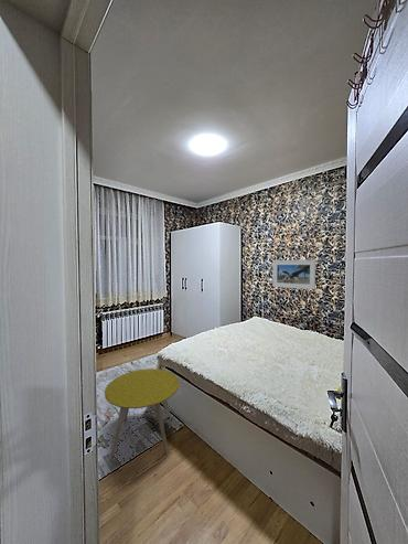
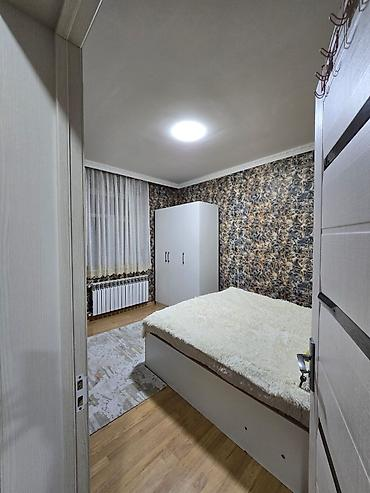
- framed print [271,258,316,290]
- side table [104,367,181,460]
